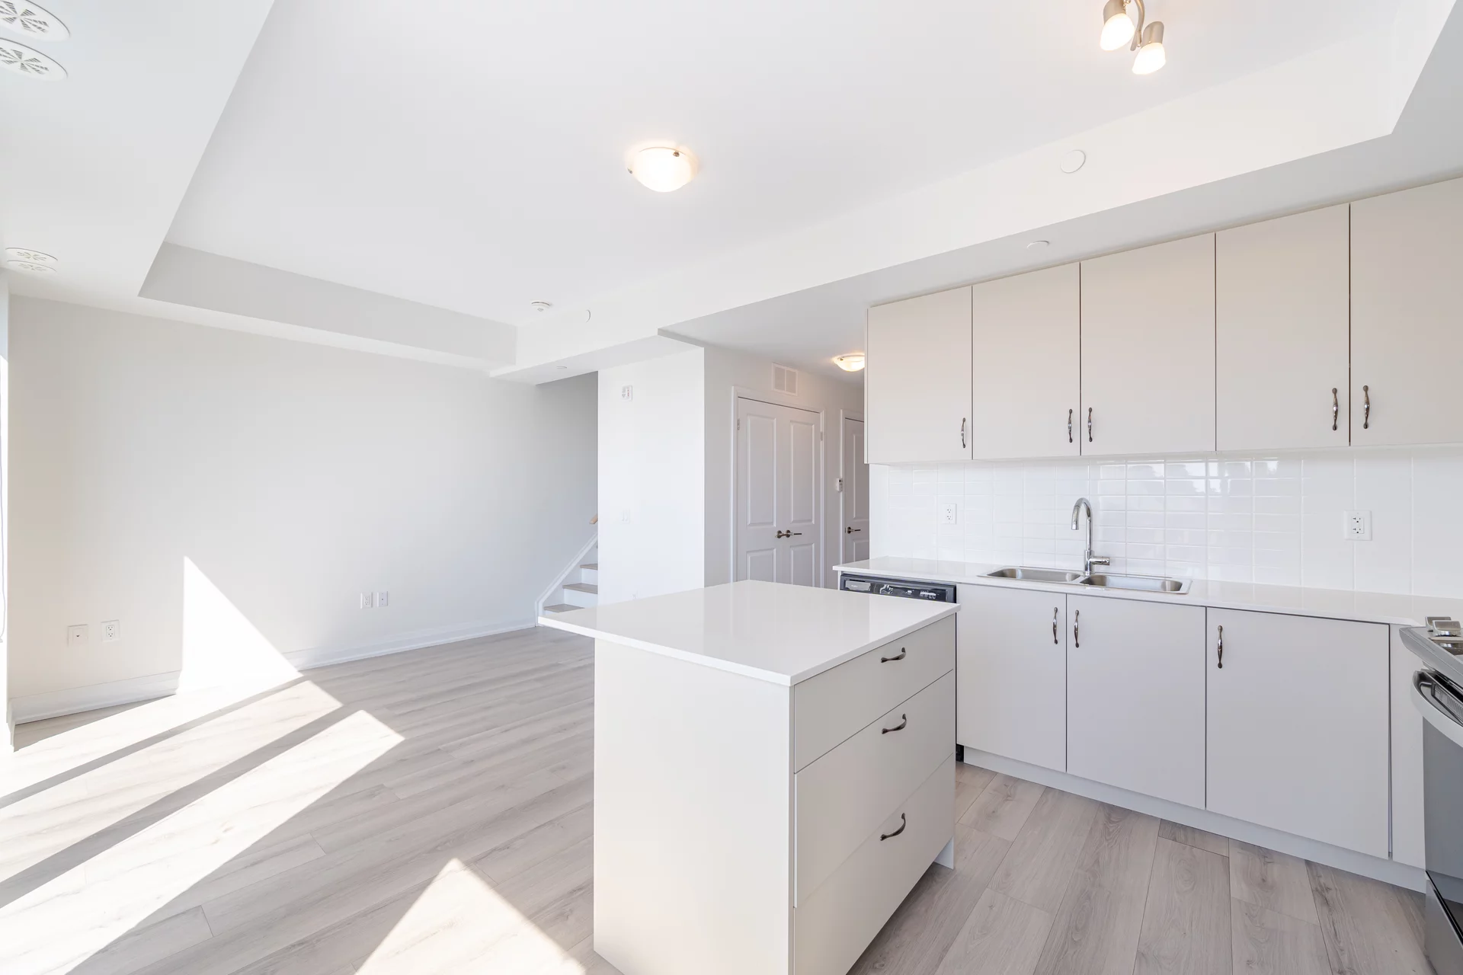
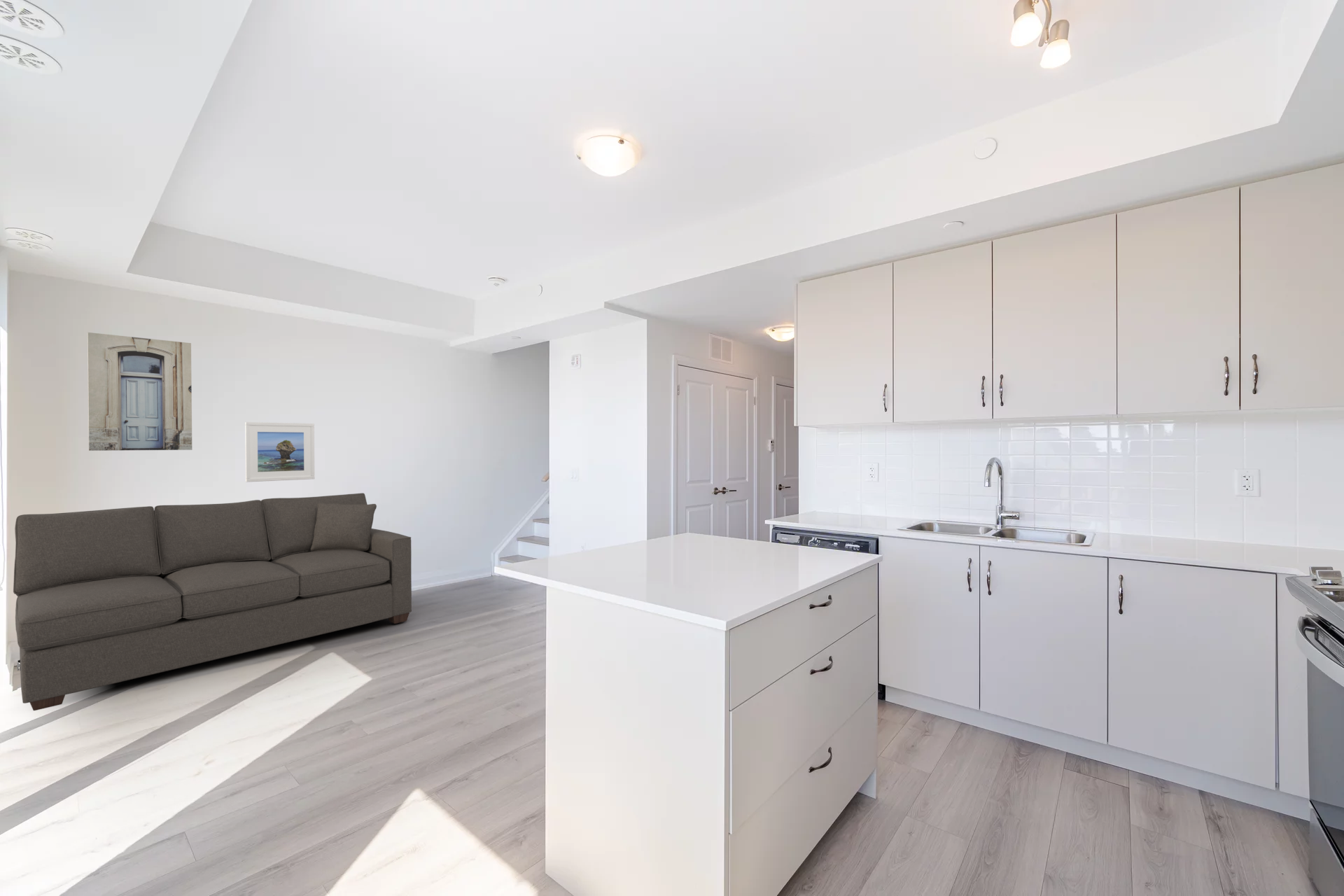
+ wall art [87,332,193,451]
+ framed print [244,421,315,483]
+ sofa [13,492,412,711]
